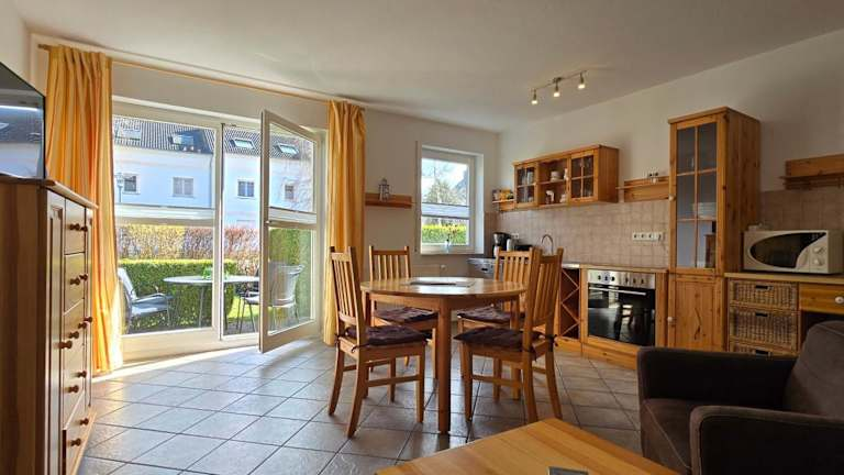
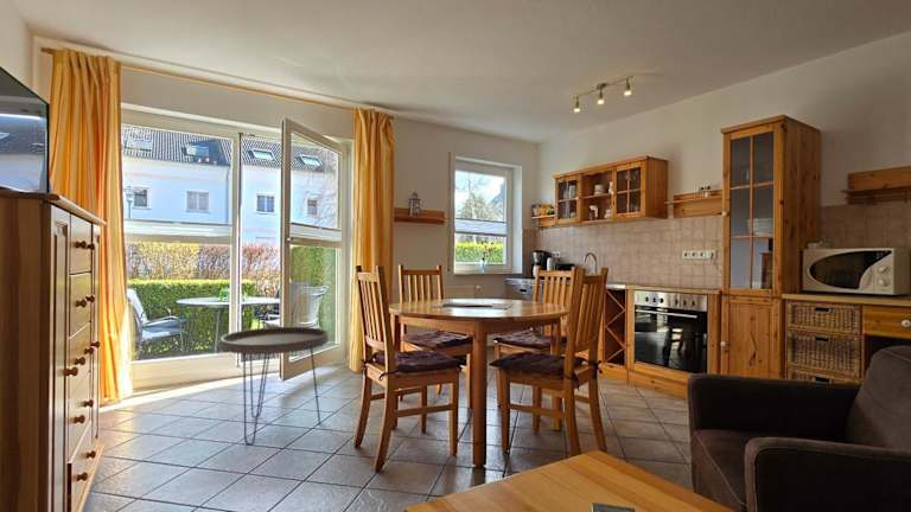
+ side table [219,326,330,446]
